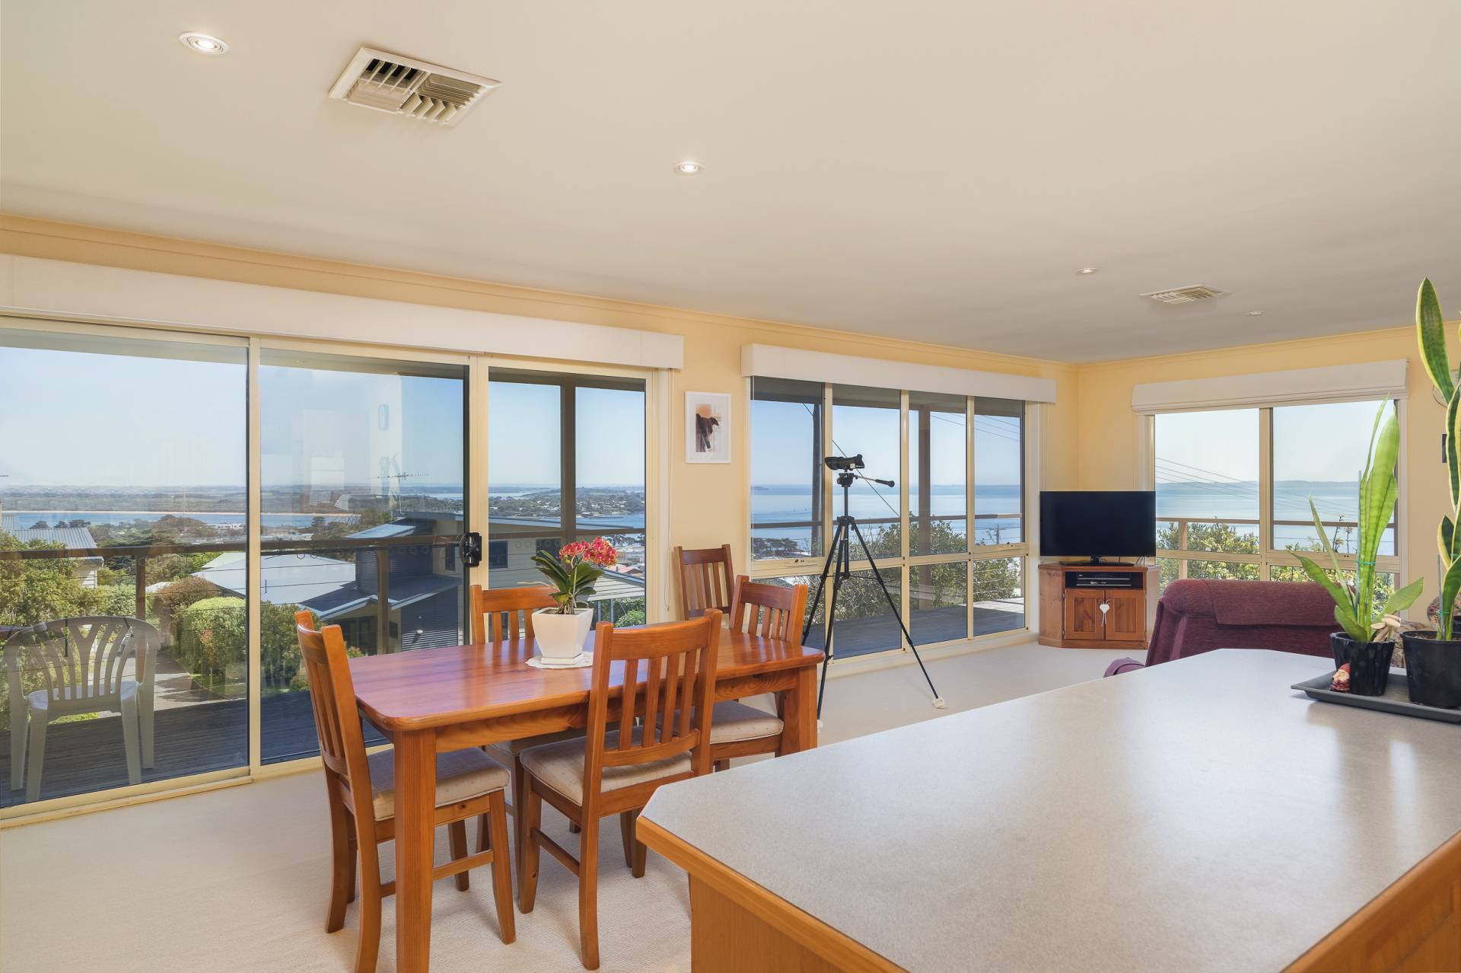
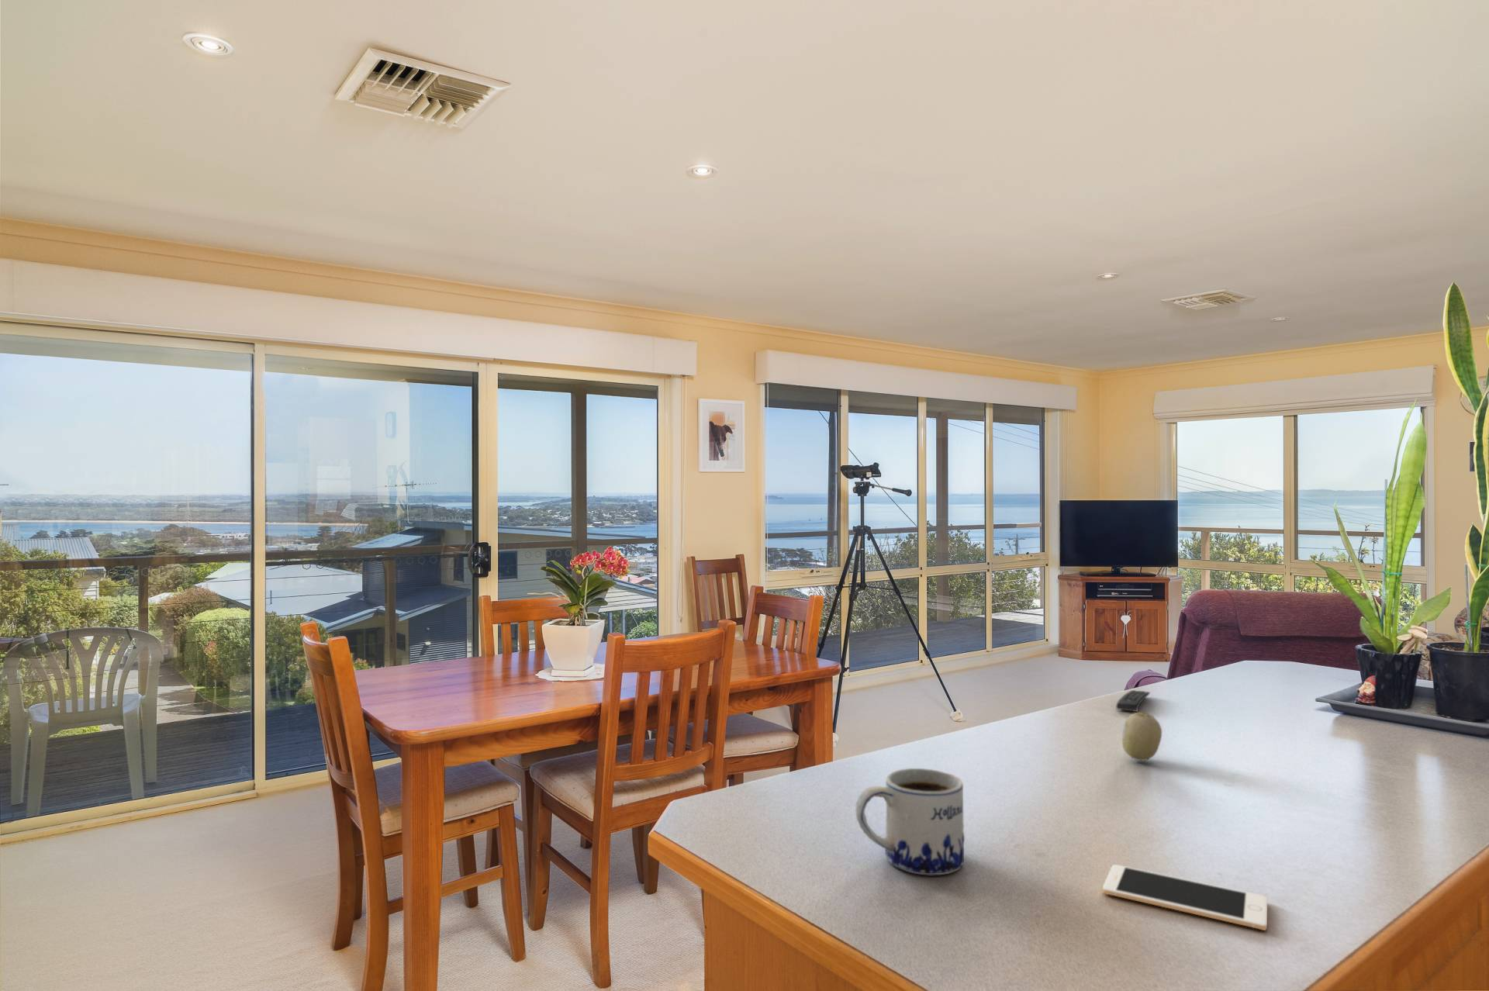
+ fruit [1122,712,1163,761]
+ cell phone [1102,864,1268,931]
+ remote control [1115,689,1150,712]
+ mug [855,768,966,876]
